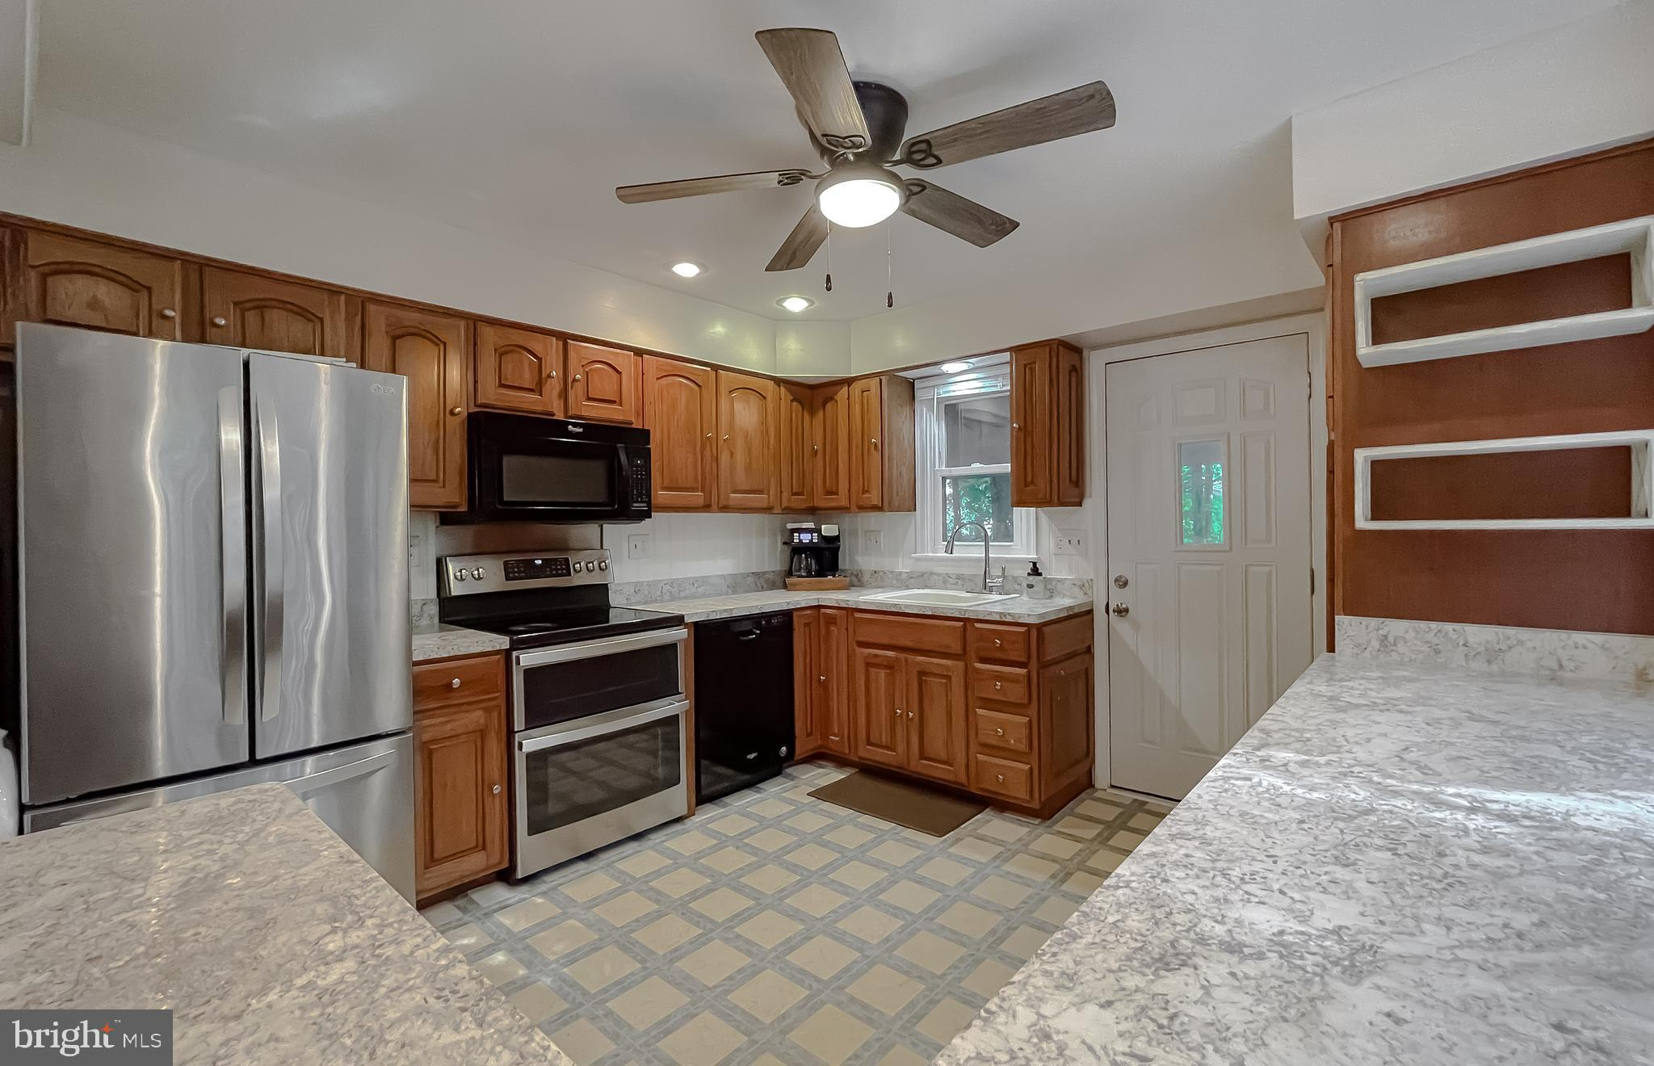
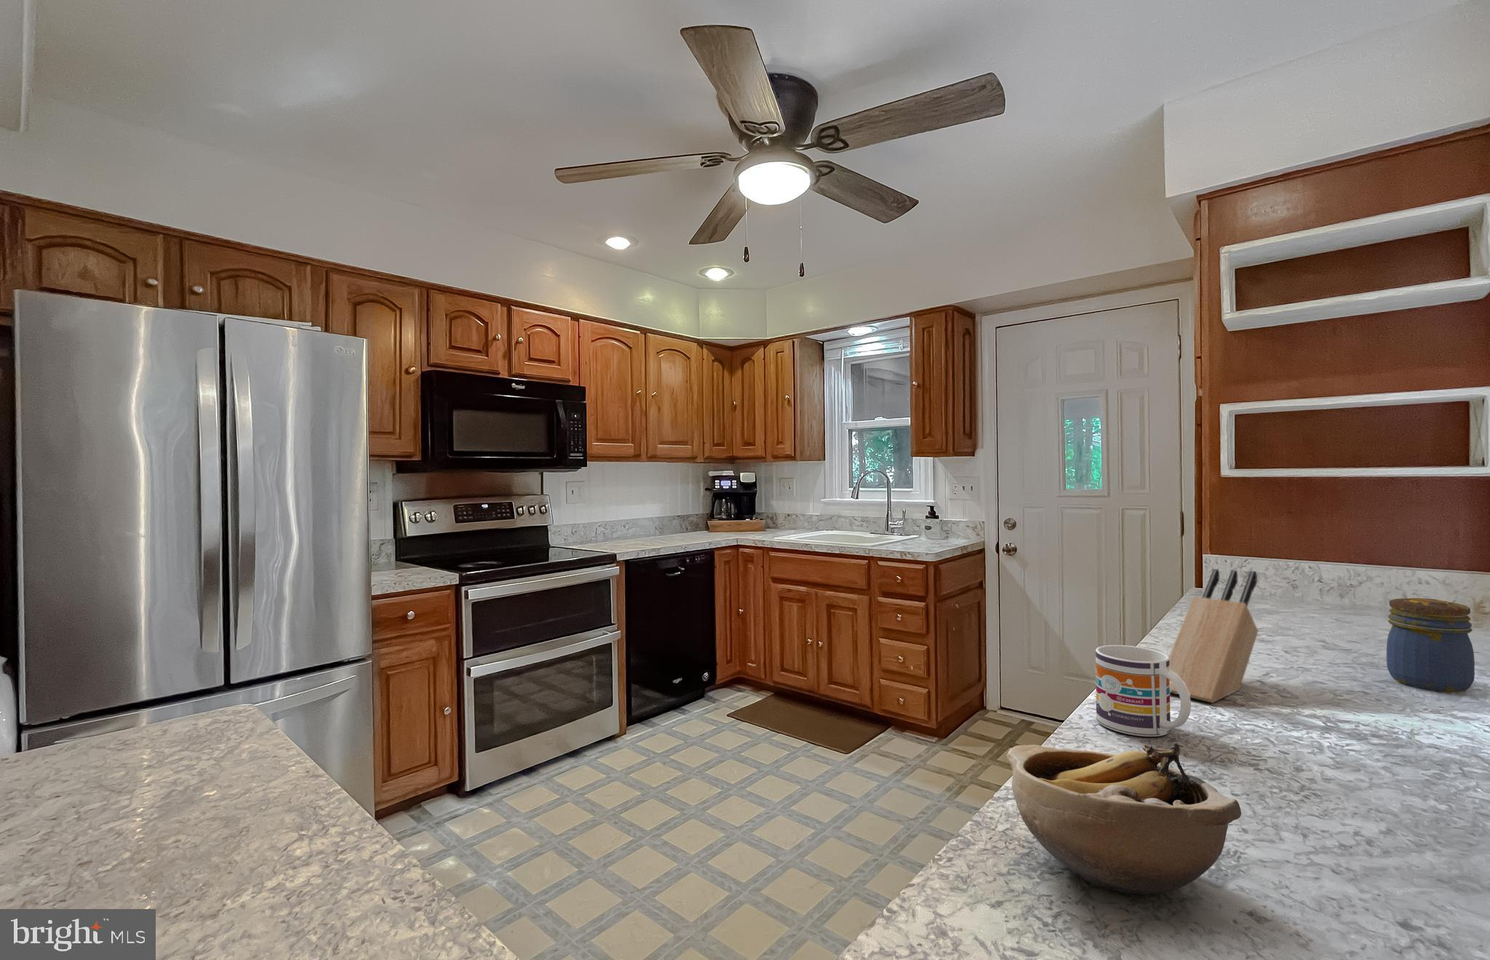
+ jar [1386,597,1476,693]
+ mug [1095,644,1191,737]
+ knife block [1169,568,1259,704]
+ bowl [1007,743,1242,895]
